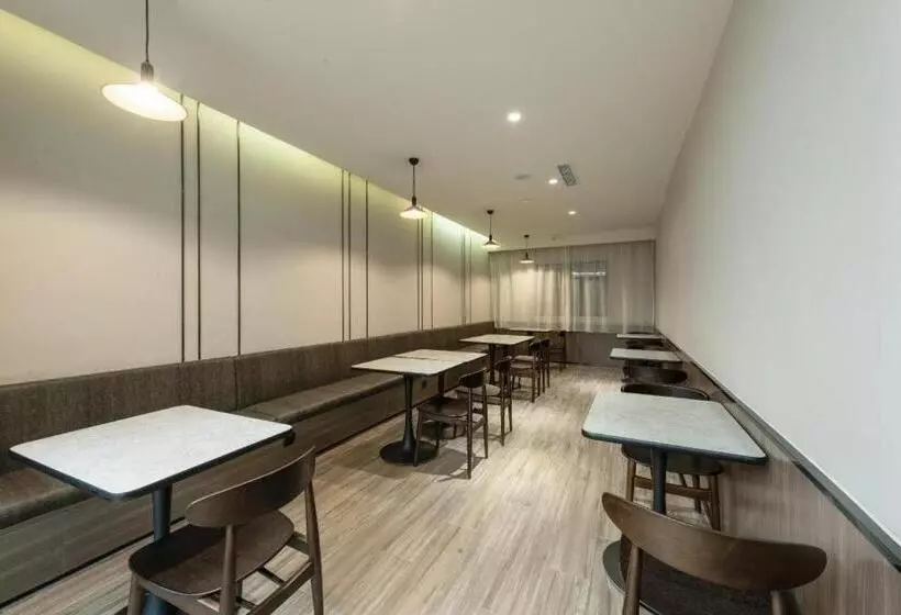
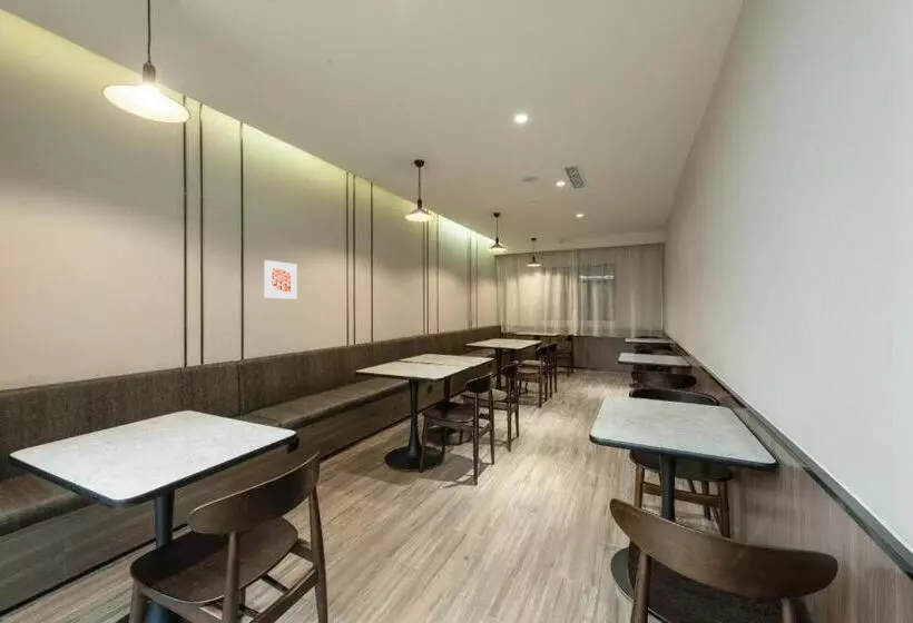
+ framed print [264,259,298,300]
